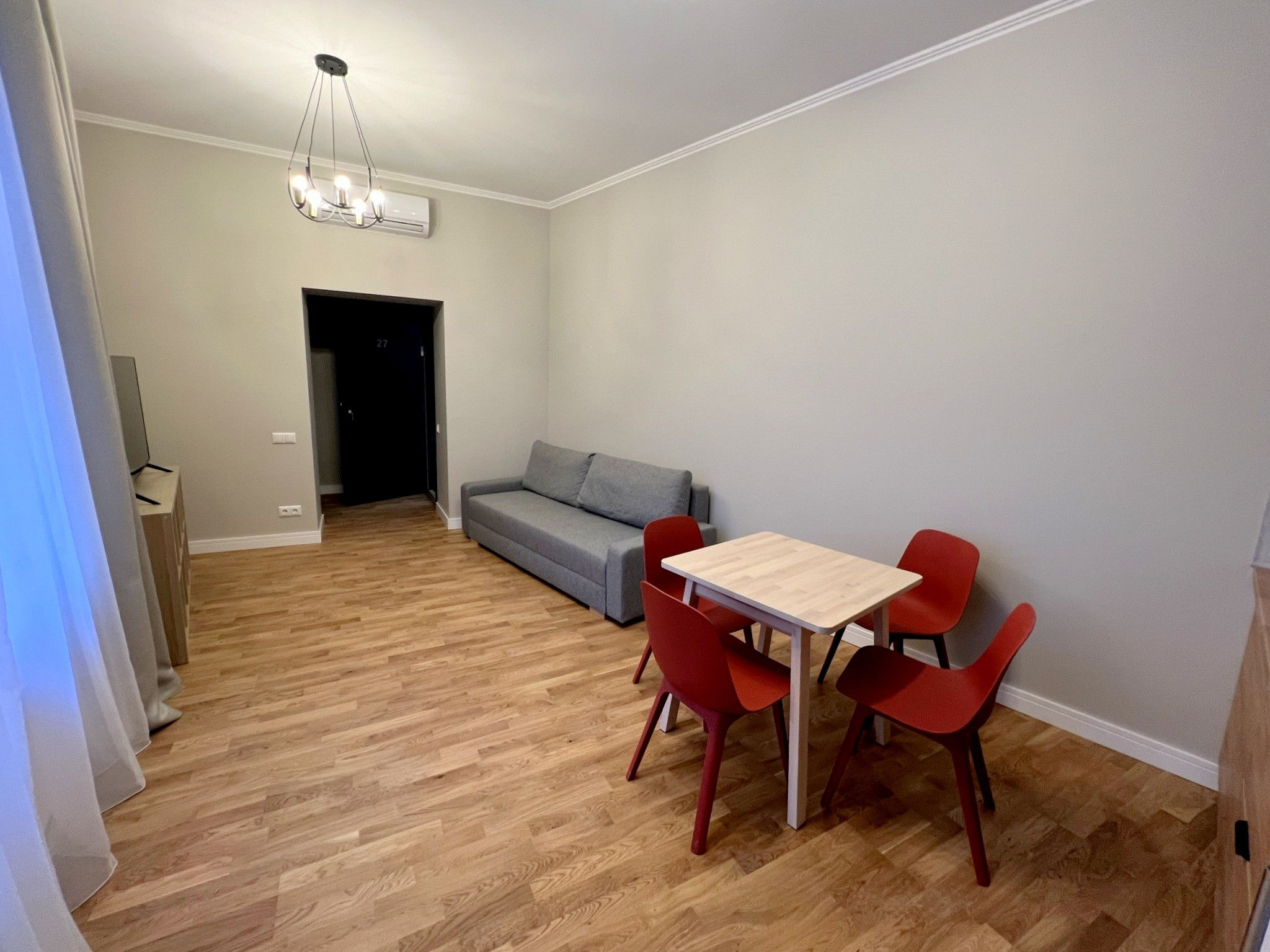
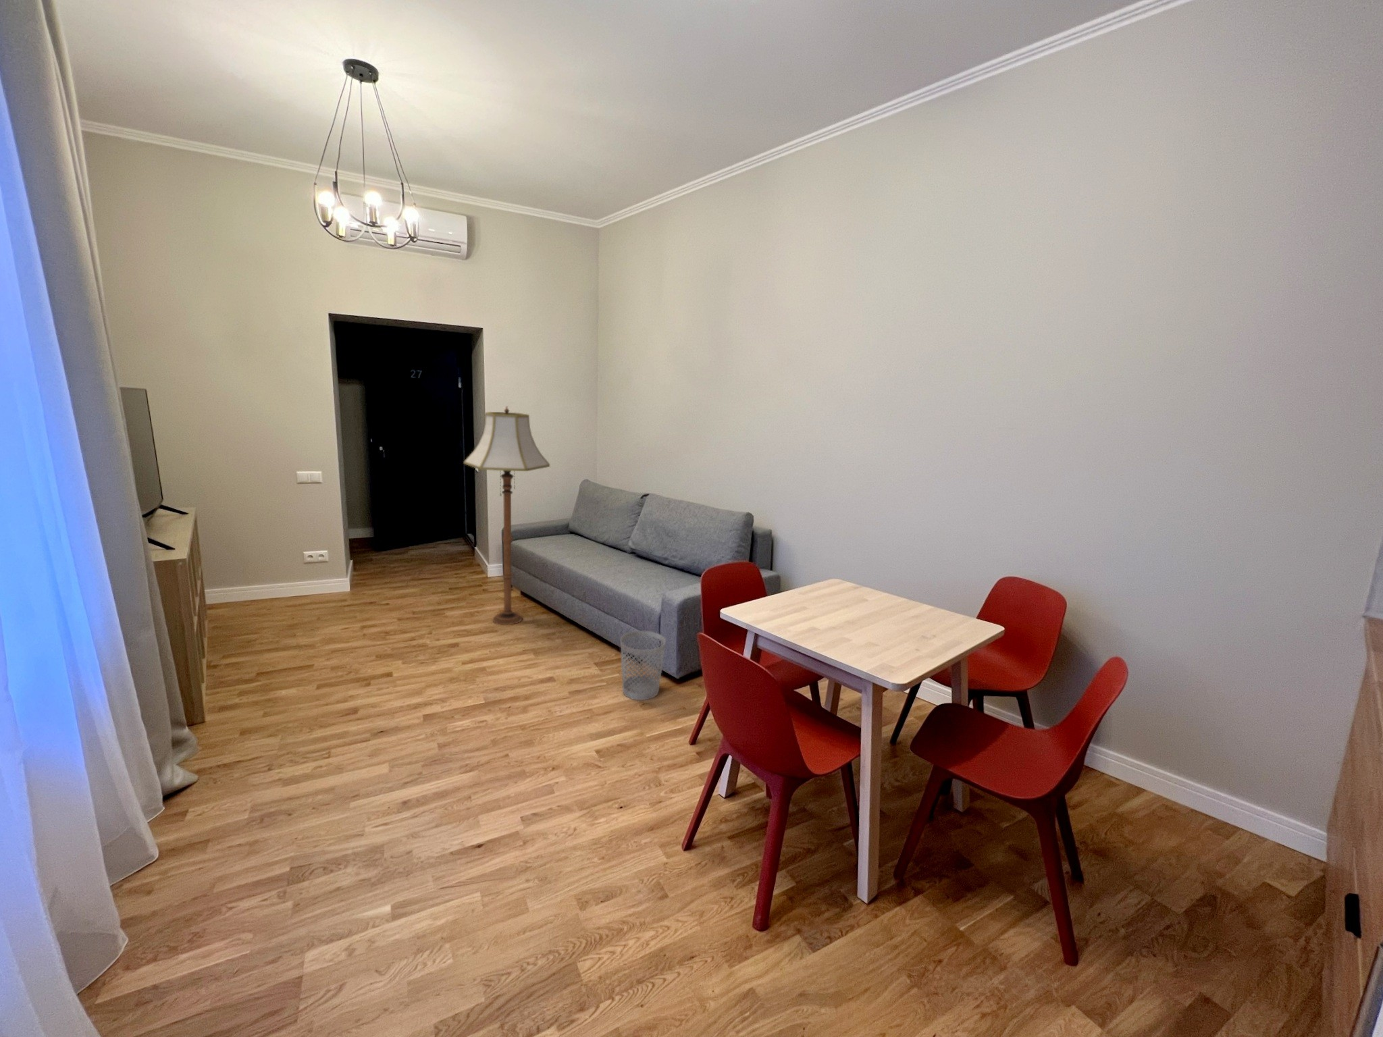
+ wastebasket [620,630,666,700]
+ floor lamp [463,405,550,626]
